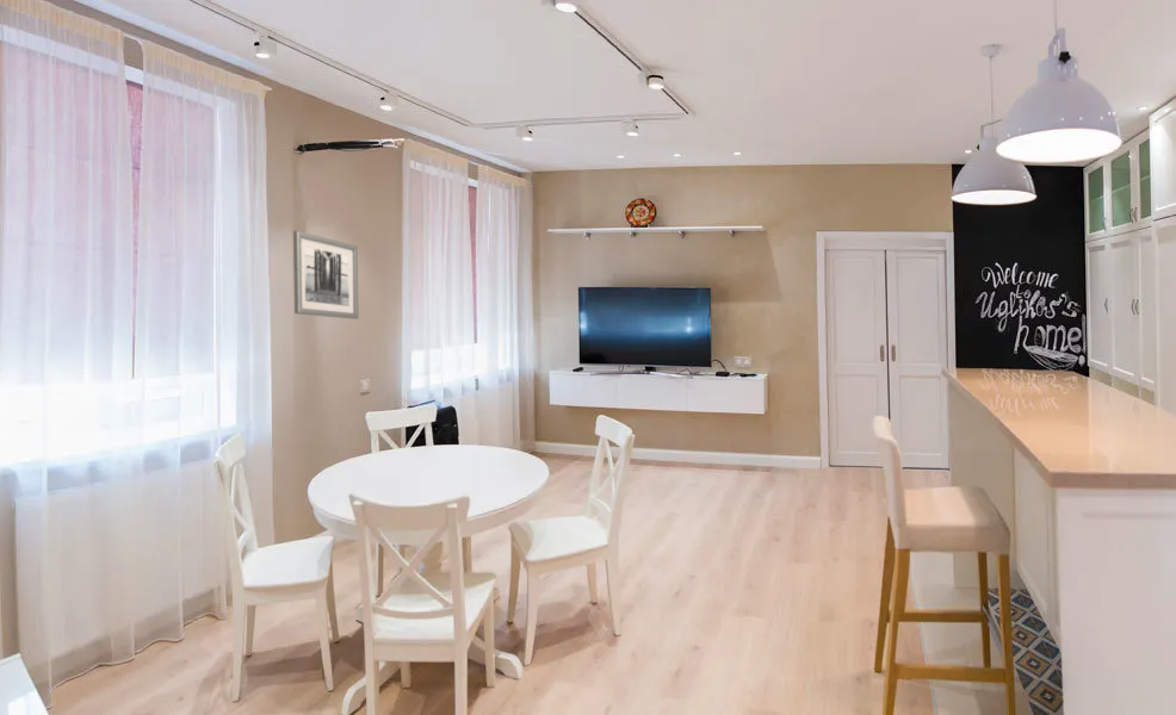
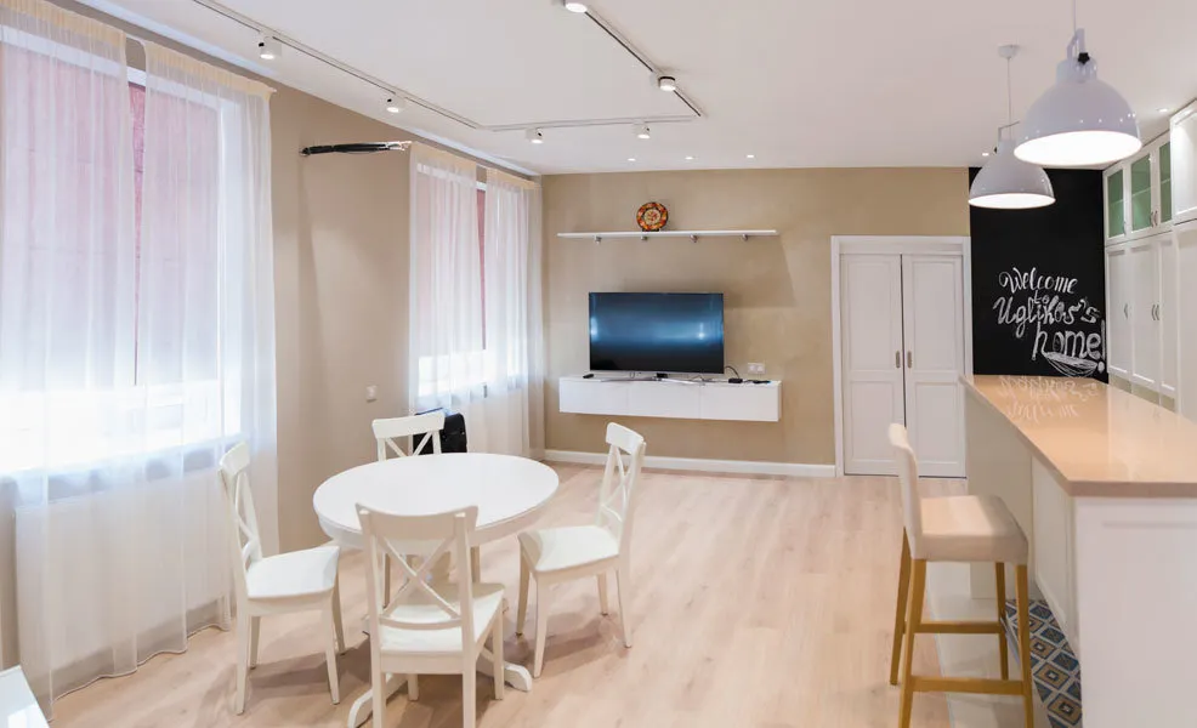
- wall art [292,230,359,321]
